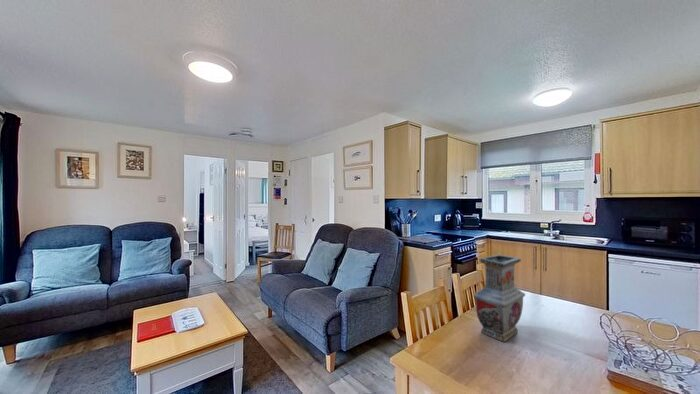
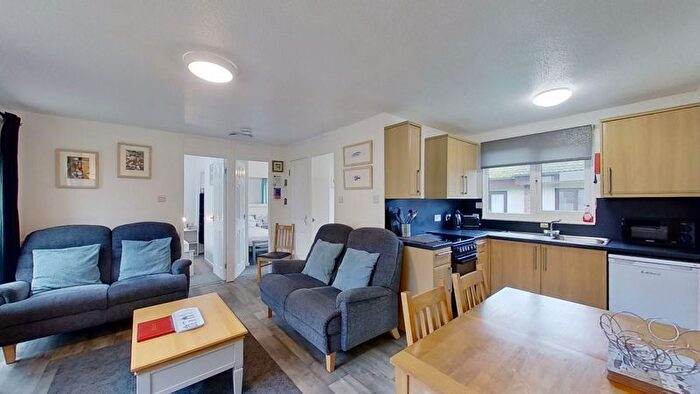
- vase [473,254,526,343]
